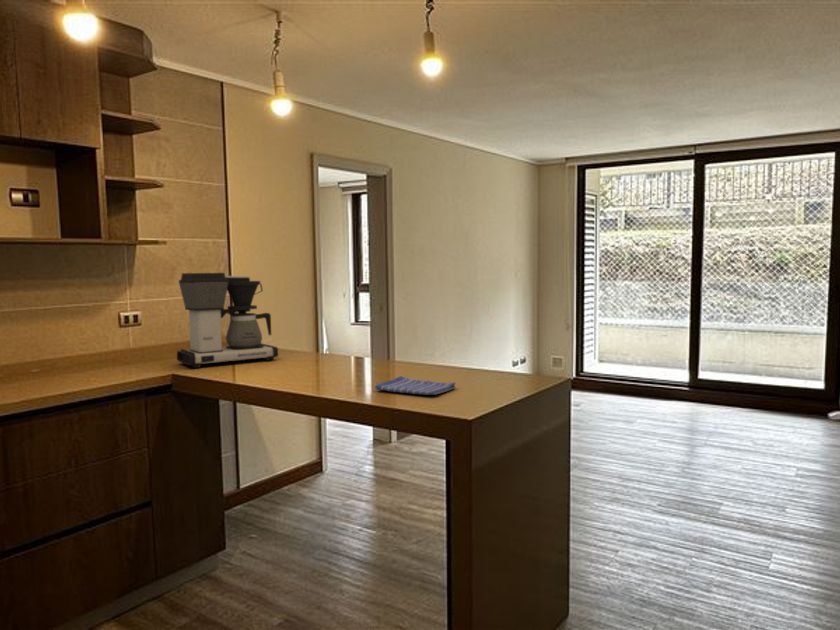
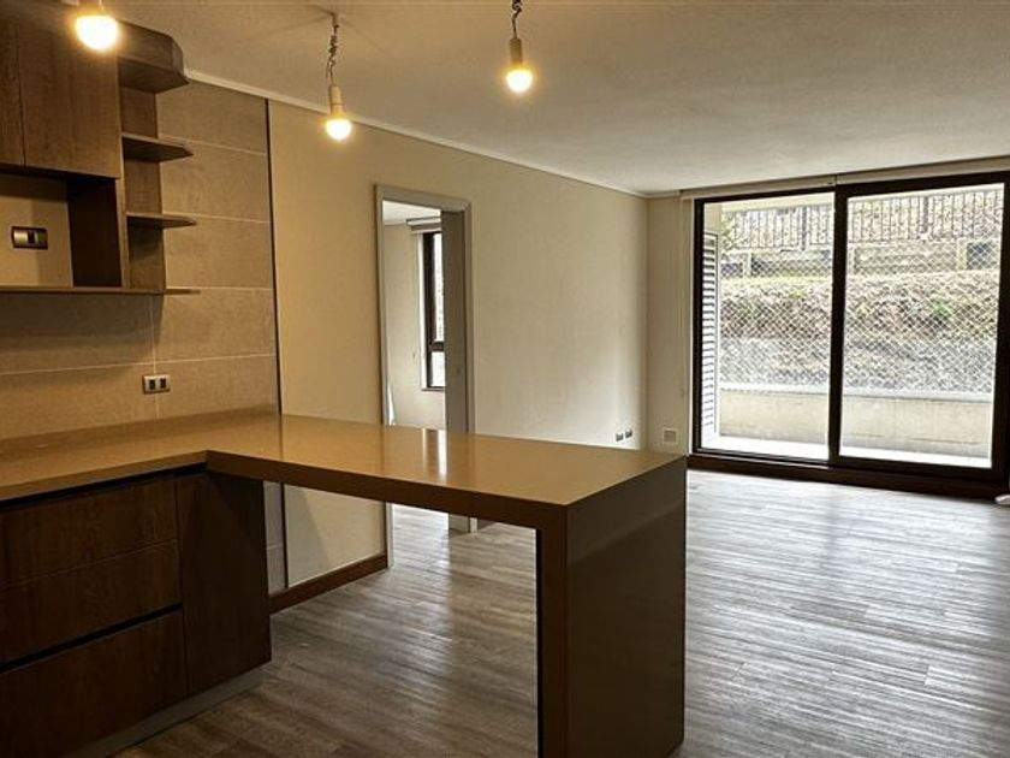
- coffee maker [176,272,279,369]
- dish towel [374,375,457,396]
